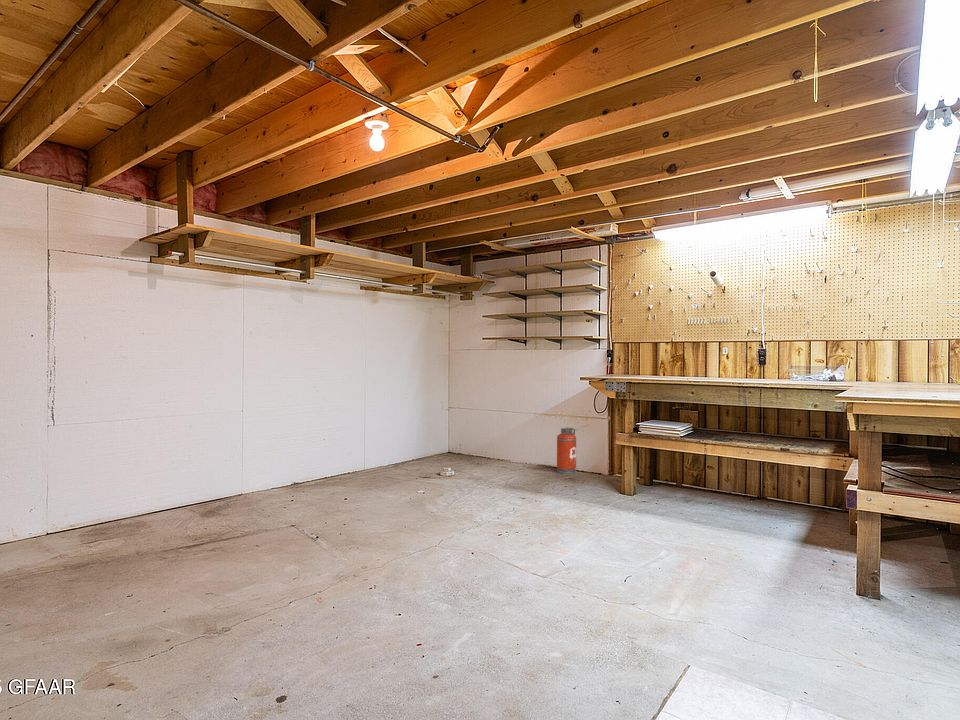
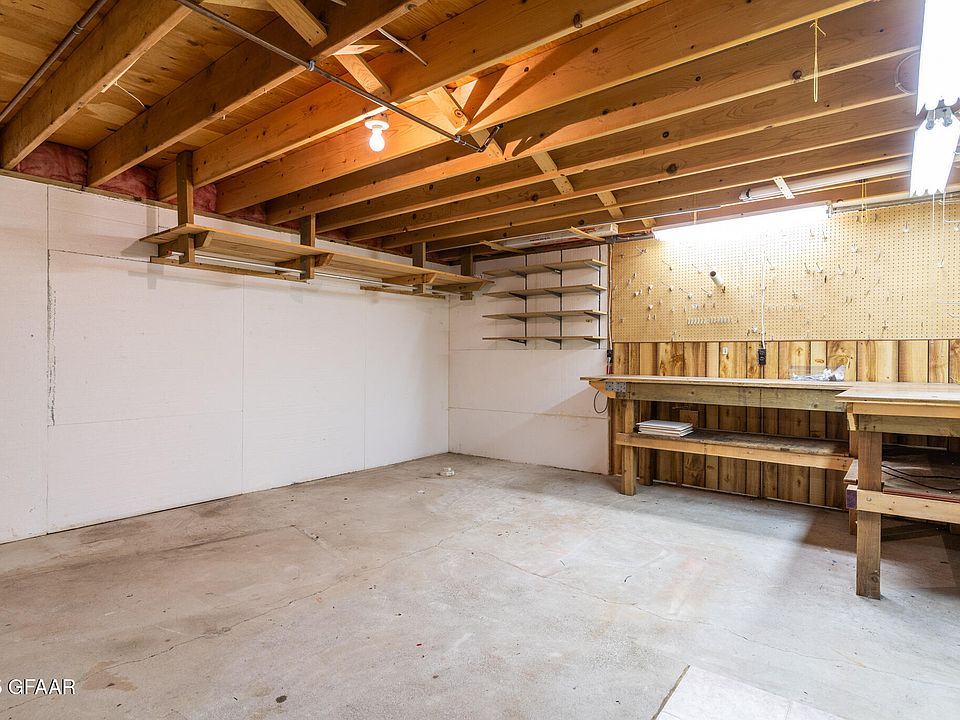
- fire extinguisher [556,426,577,475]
